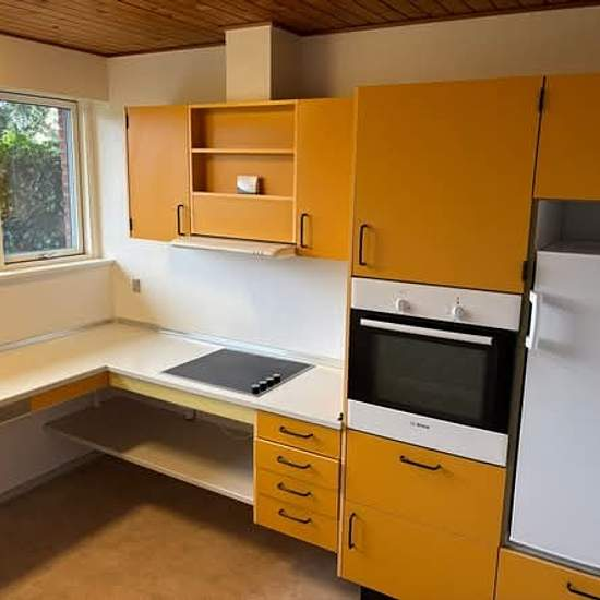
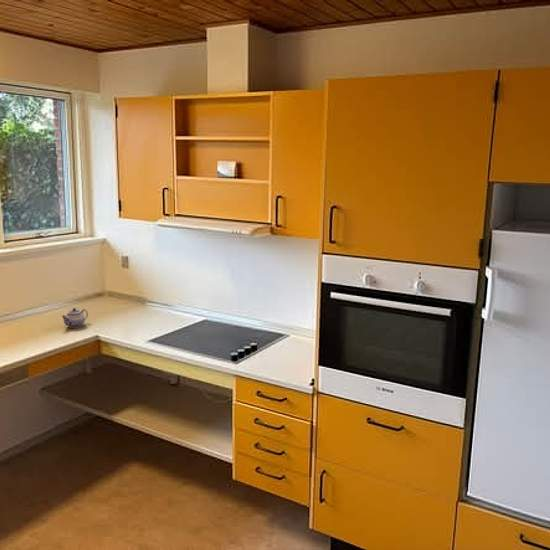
+ teapot [60,307,89,329]
